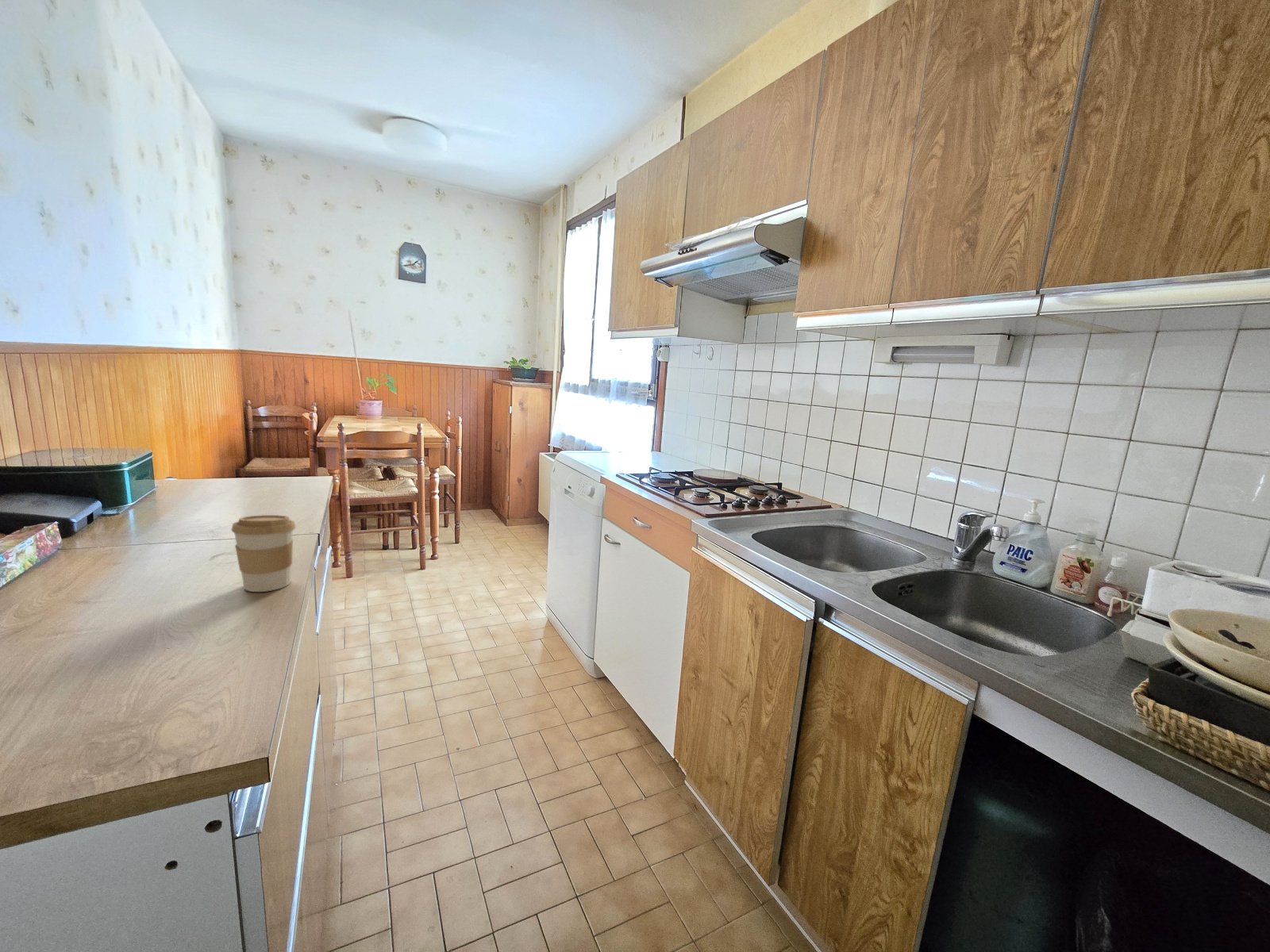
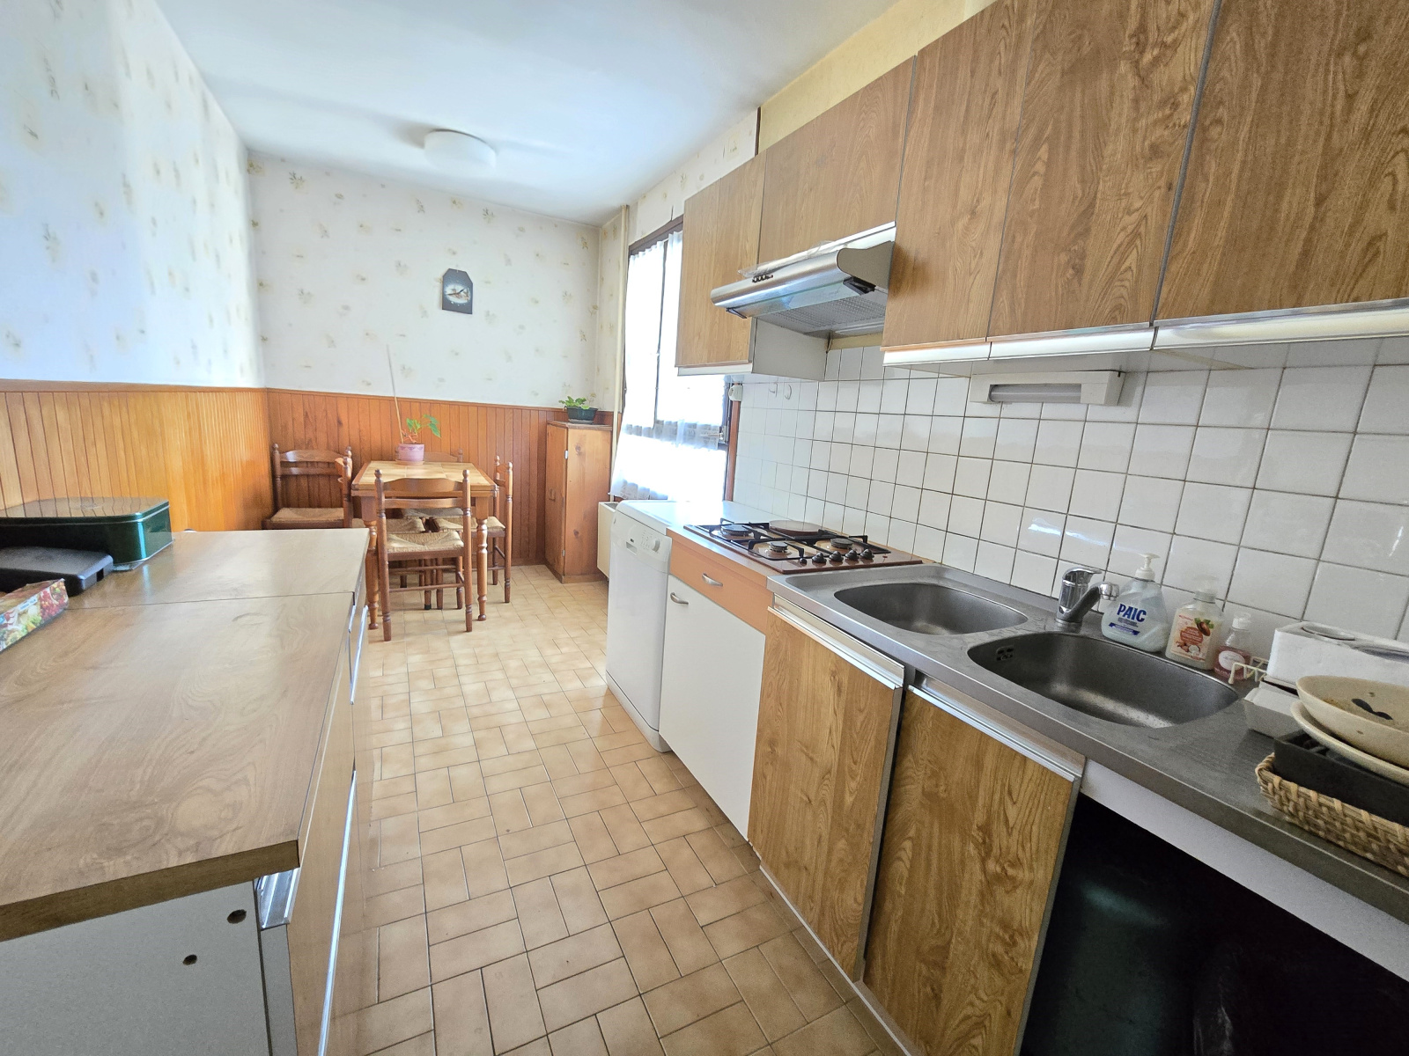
- coffee cup [230,514,297,593]
